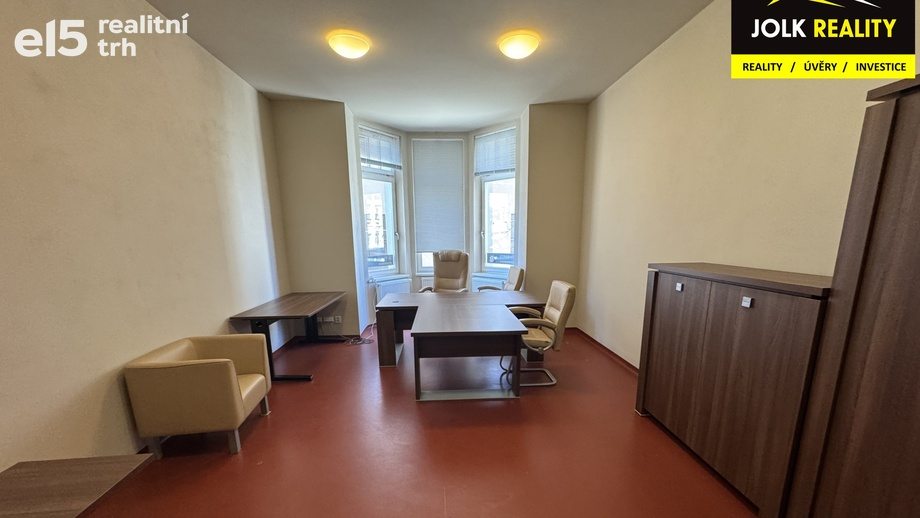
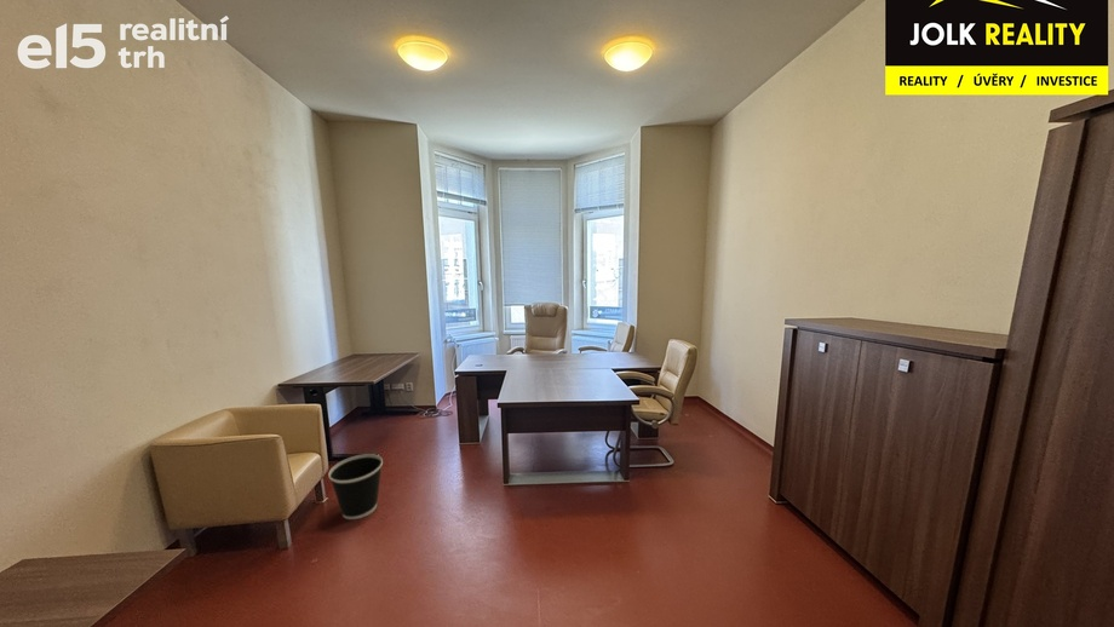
+ wastebasket [327,453,384,520]
